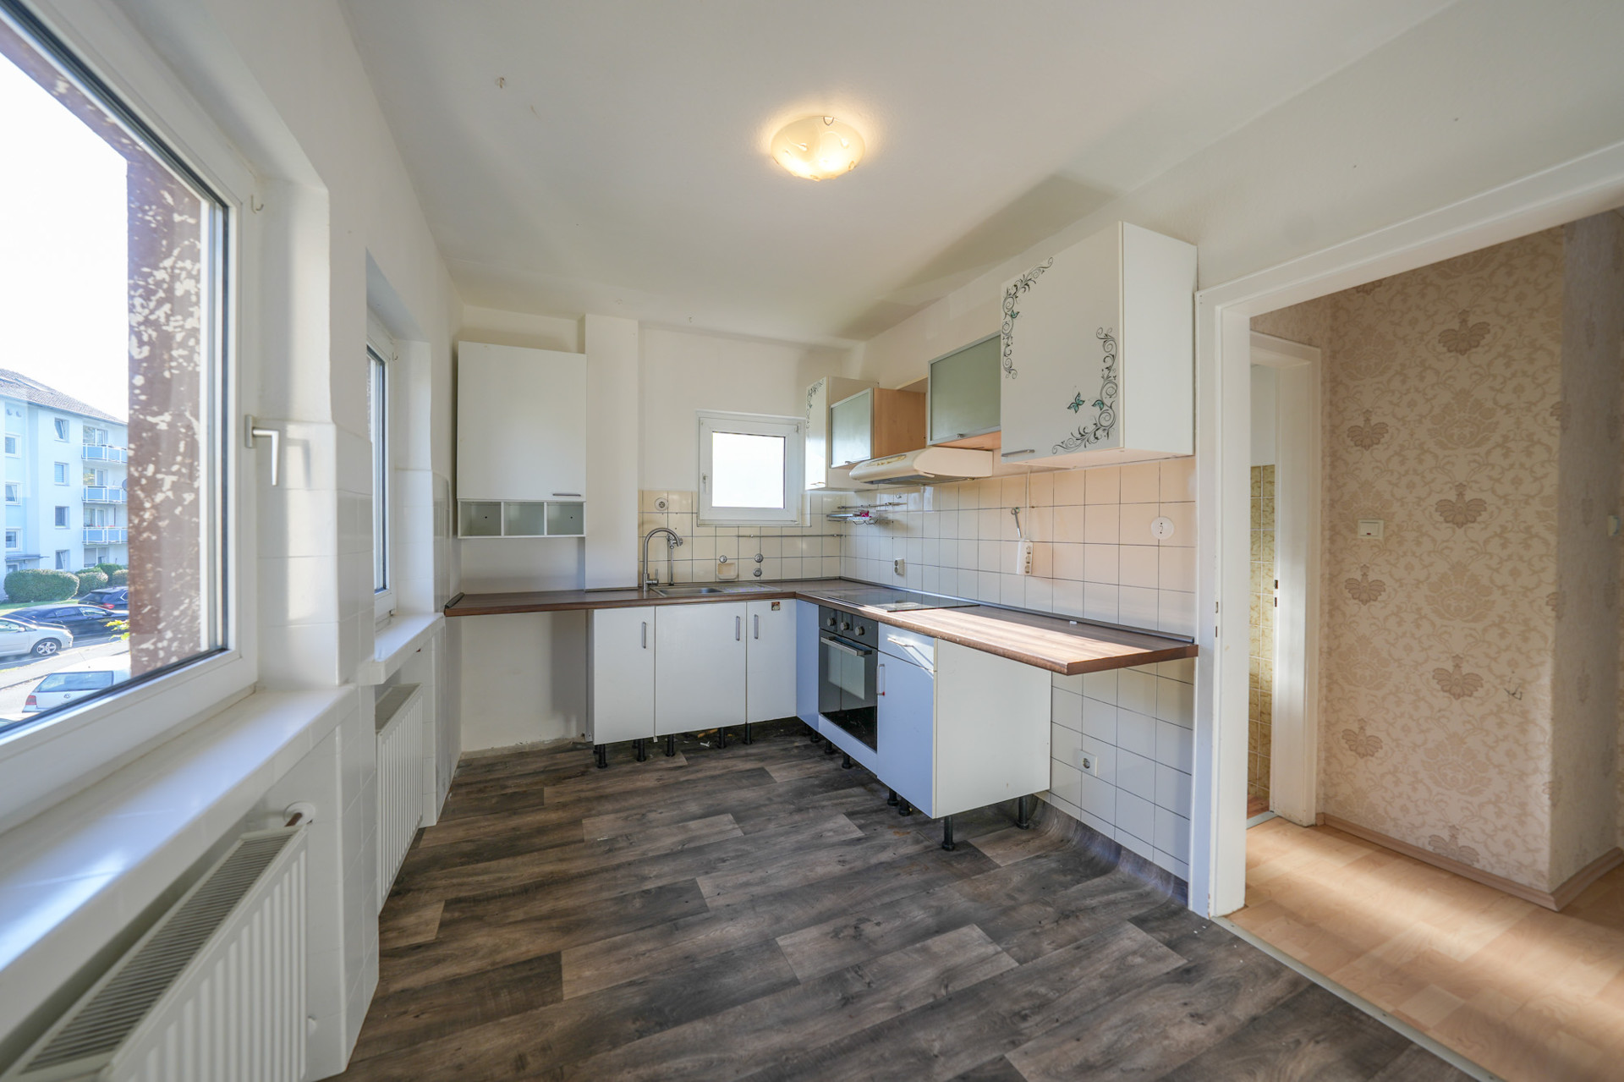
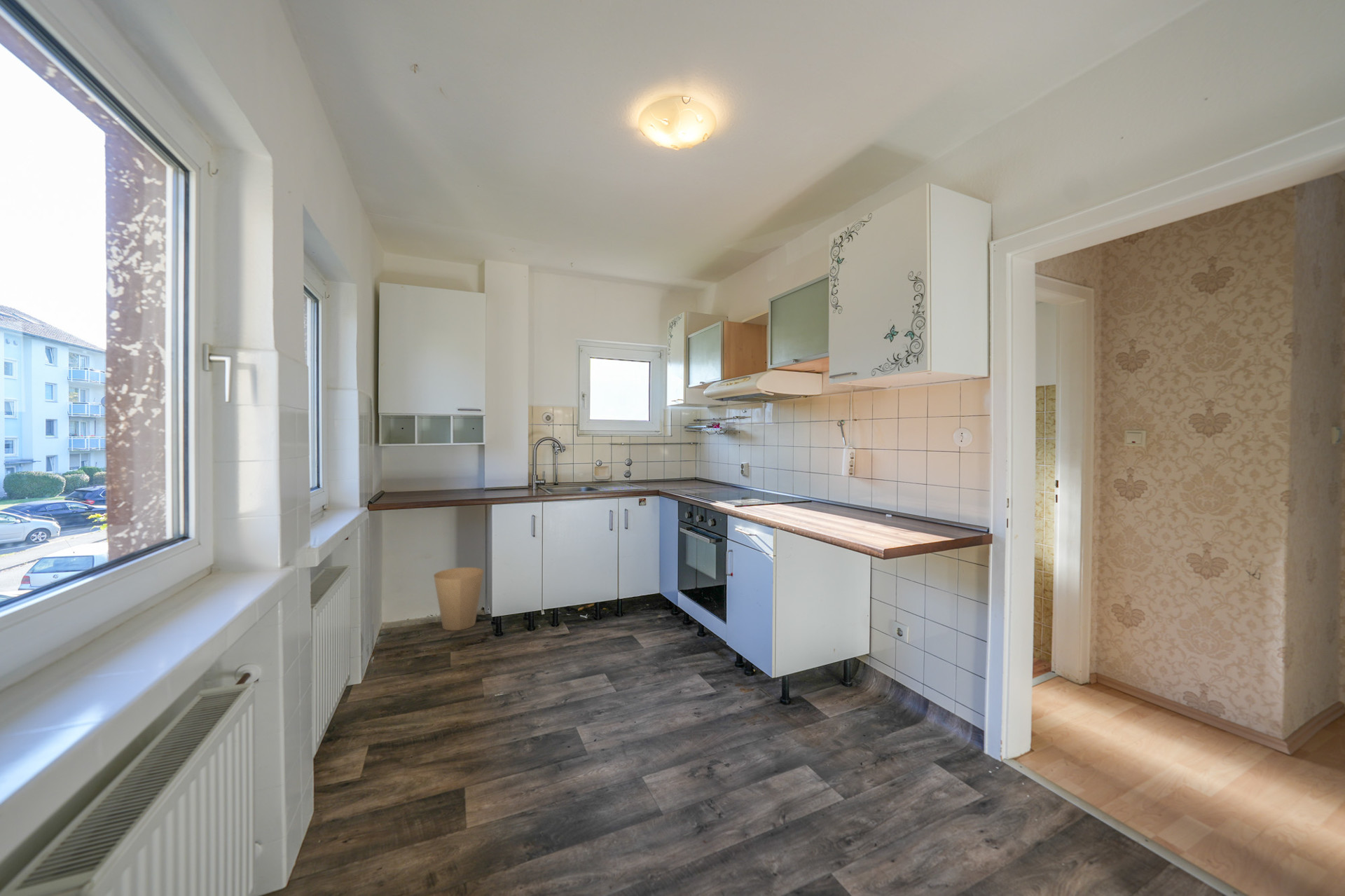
+ trash can [433,567,484,631]
